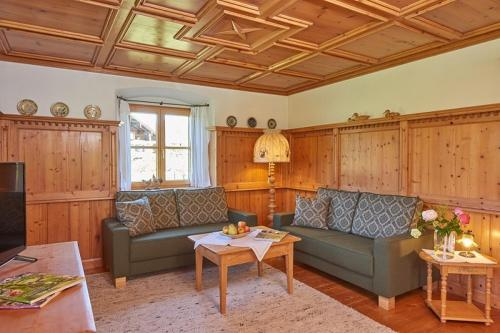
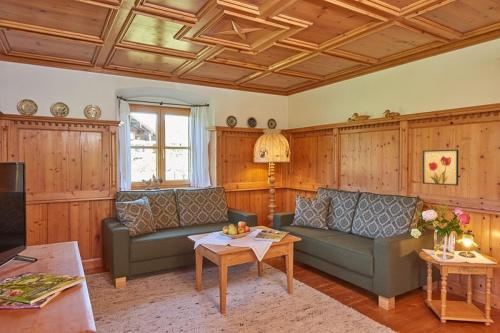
+ wall art [421,149,459,187]
